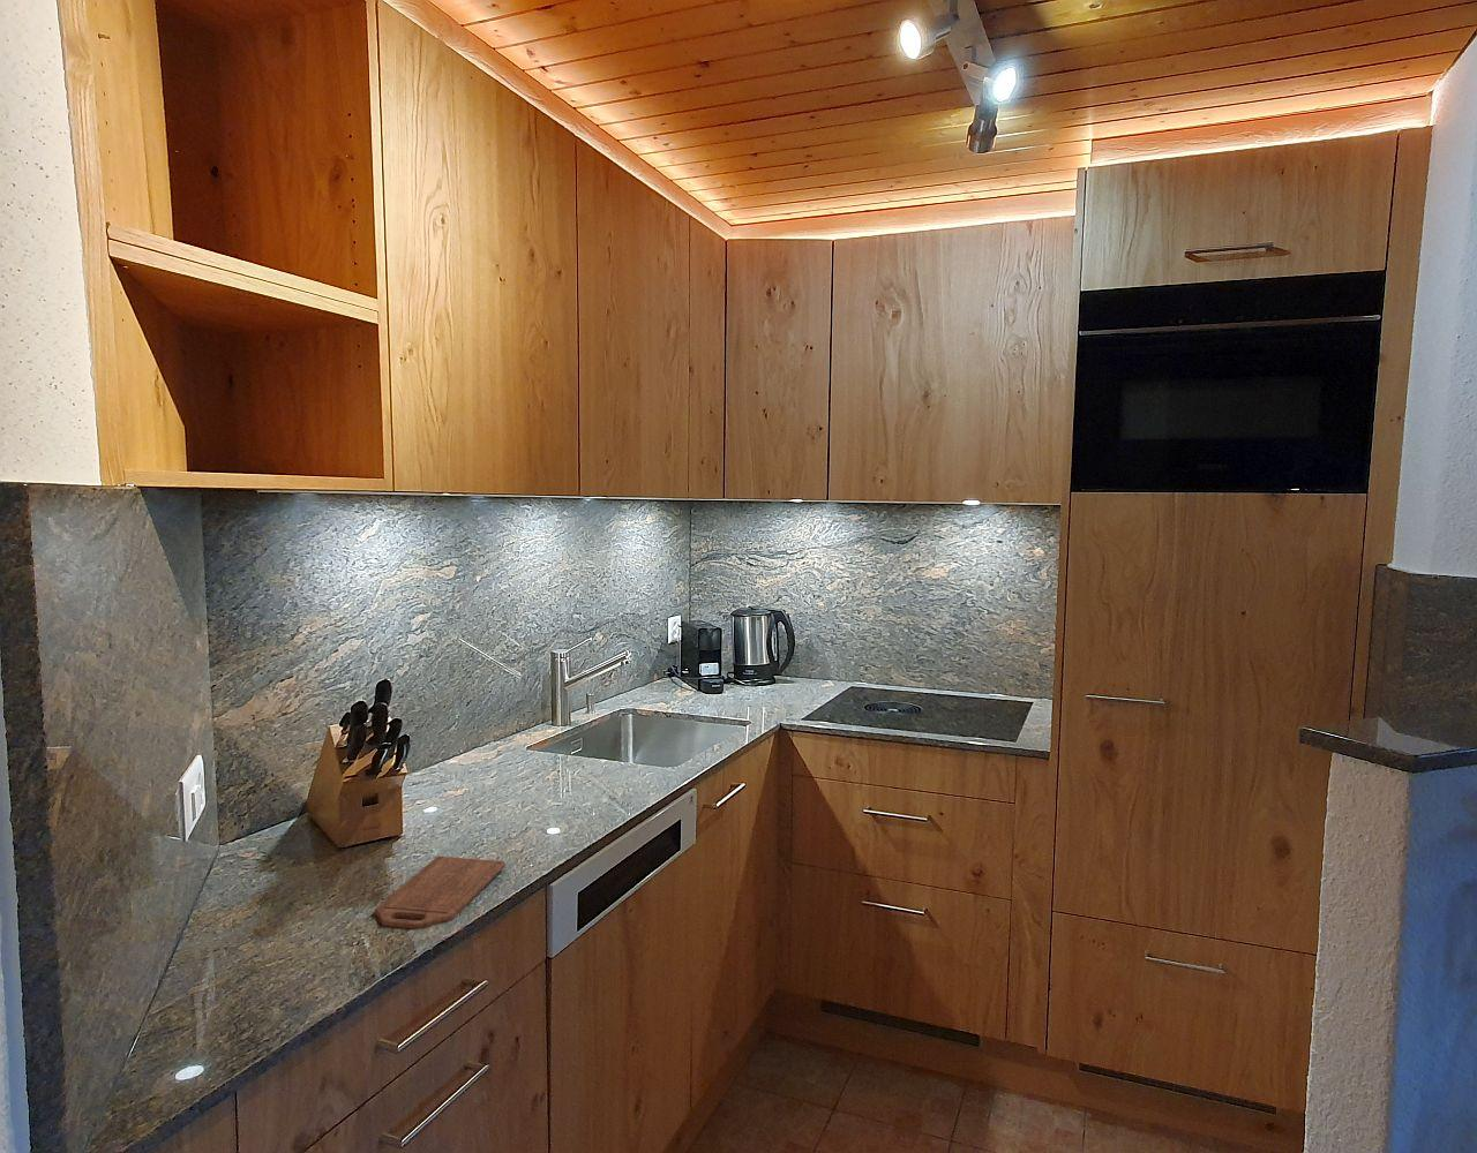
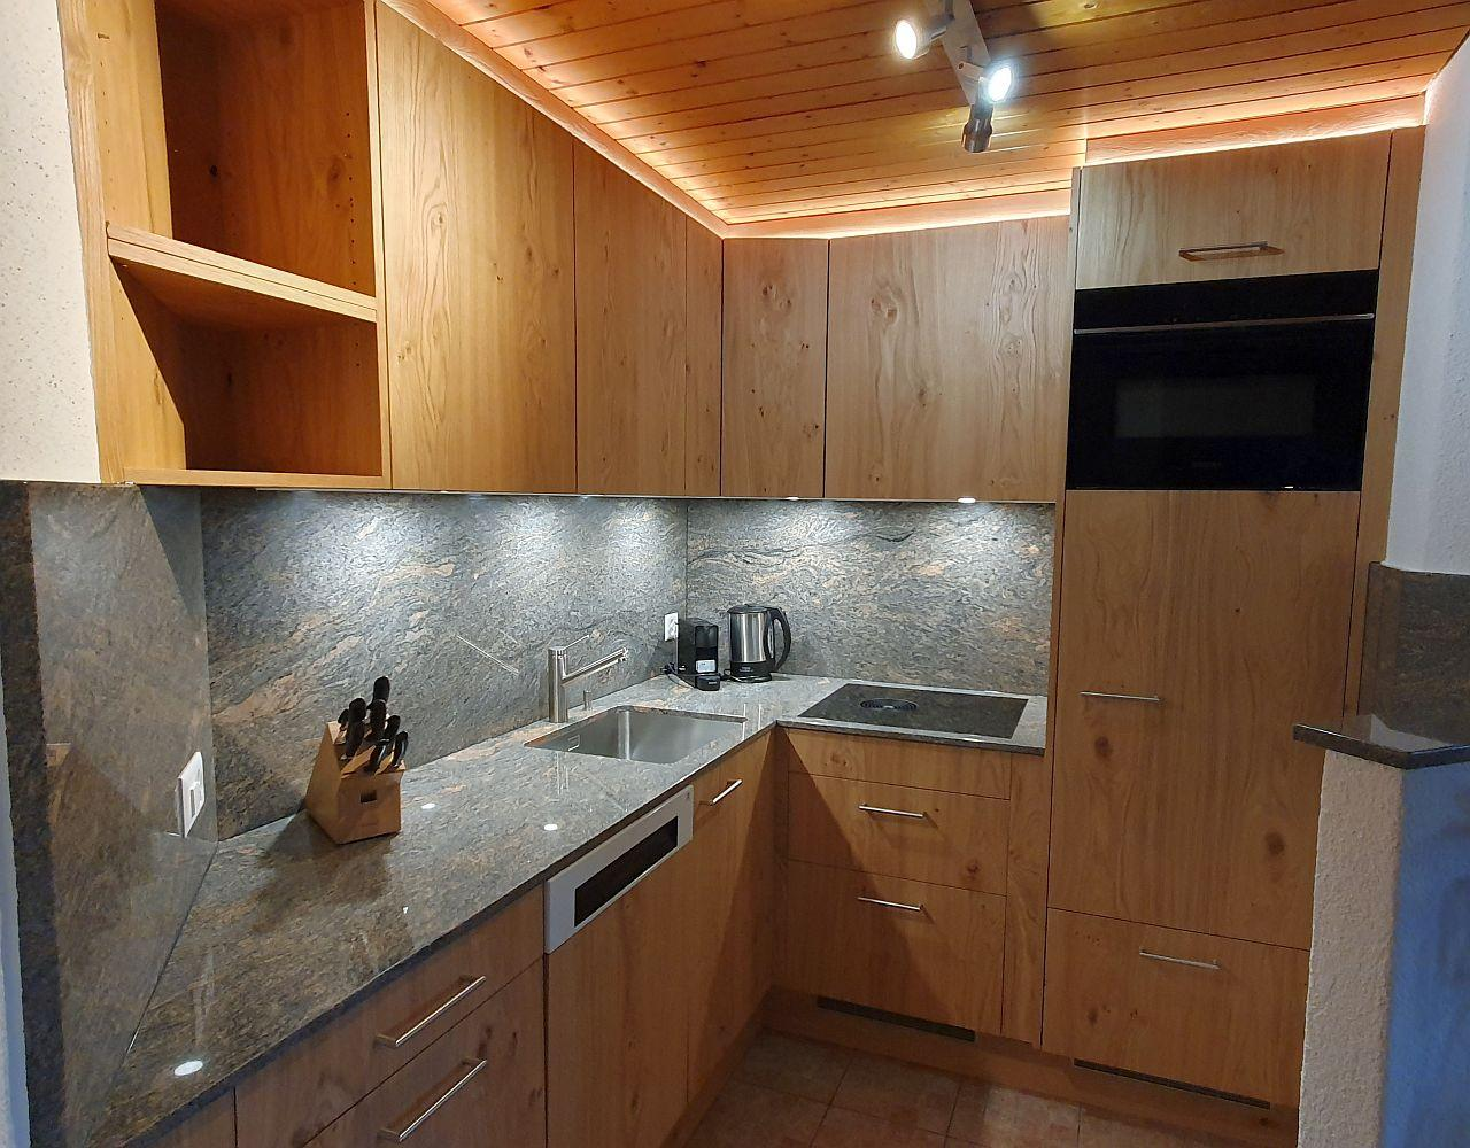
- cutting board [374,856,507,930]
